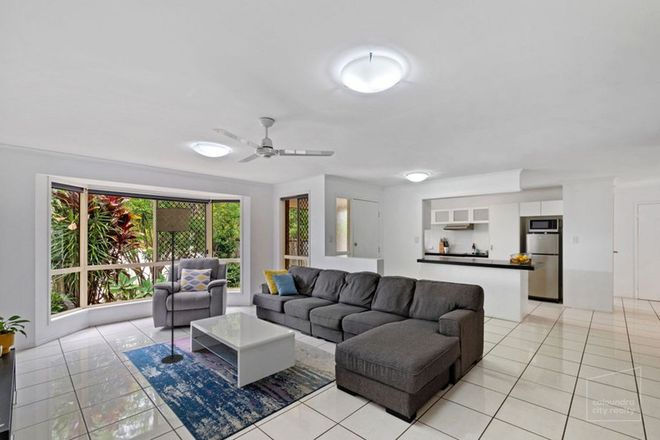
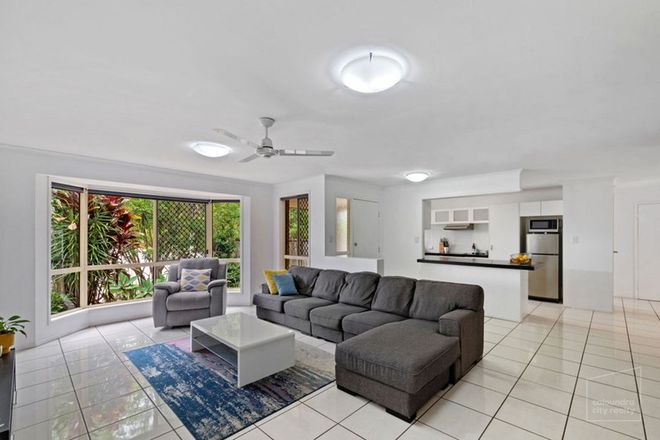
- floor lamp [155,207,190,364]
